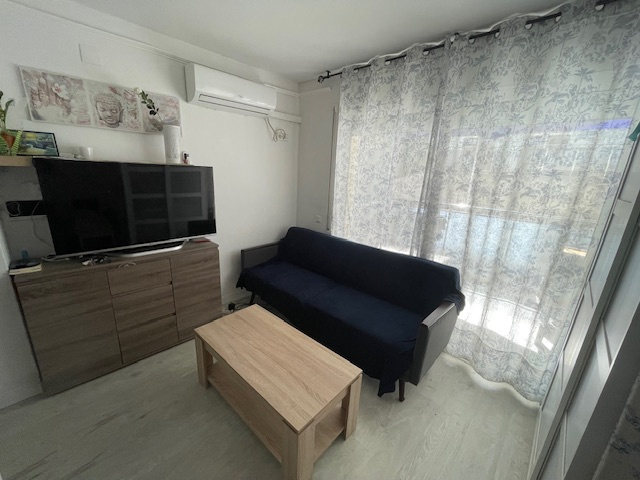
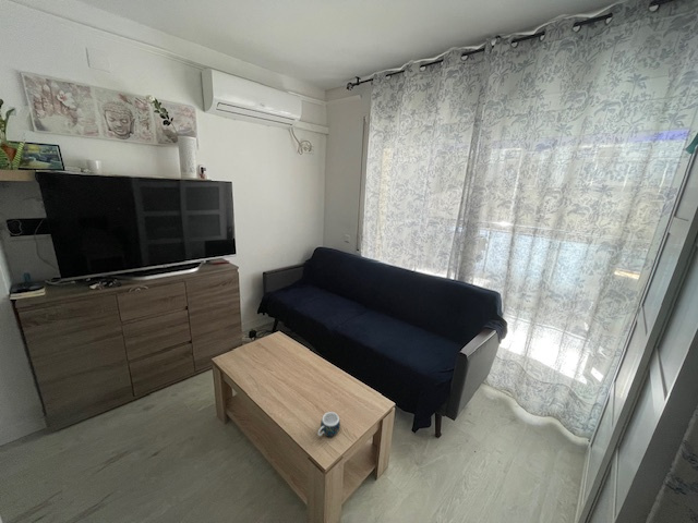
+ mug [317,411,341,438]
